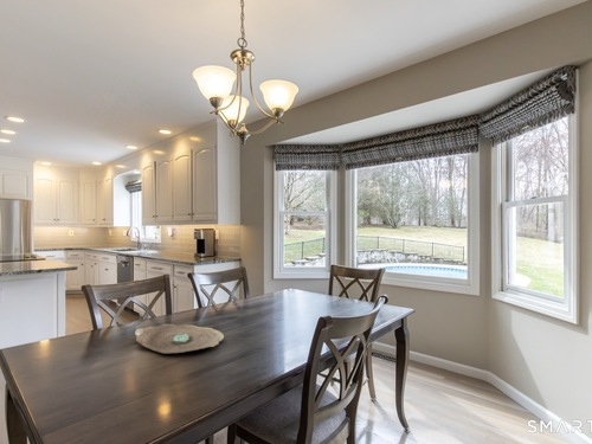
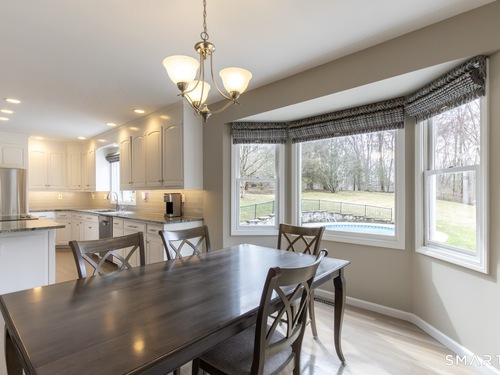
- decorative bowl [134,323,225,354]
